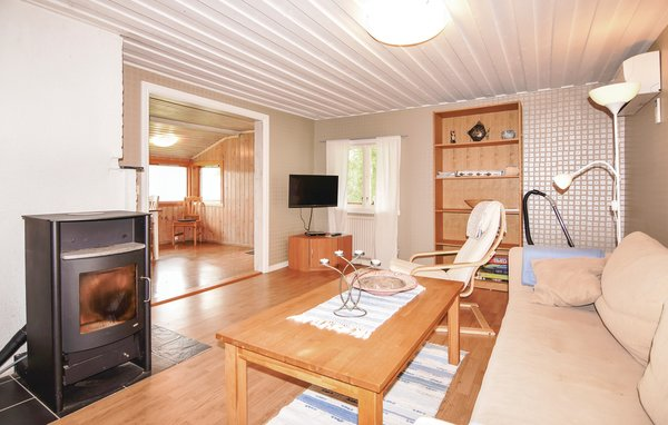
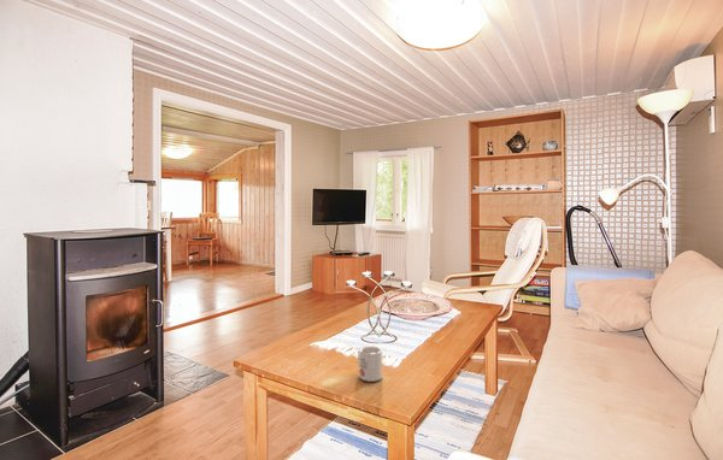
+ mug [357,346,383,383]
